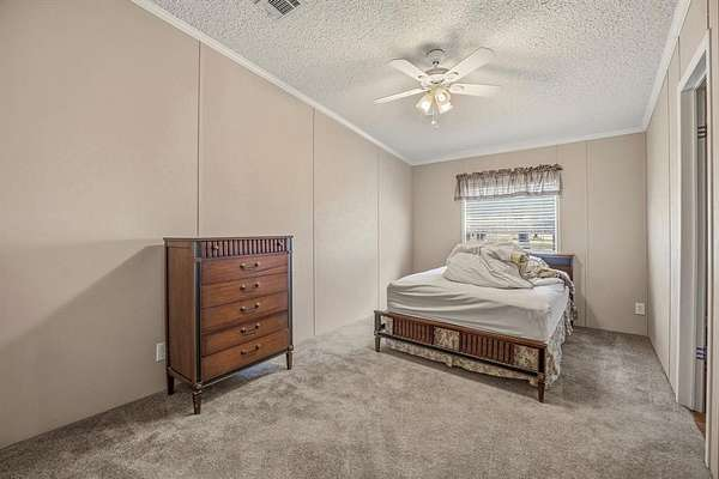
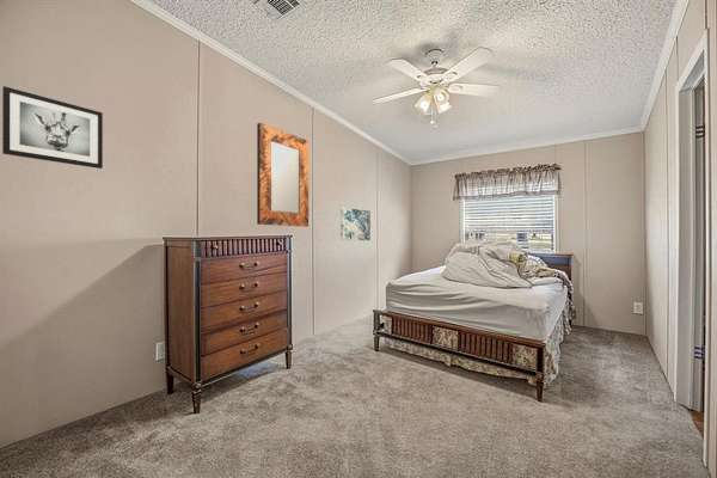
+ wall art [1,85,104,170]
+ home mirror [256,122,310,228]
+ wall art [339,207,372,241]
